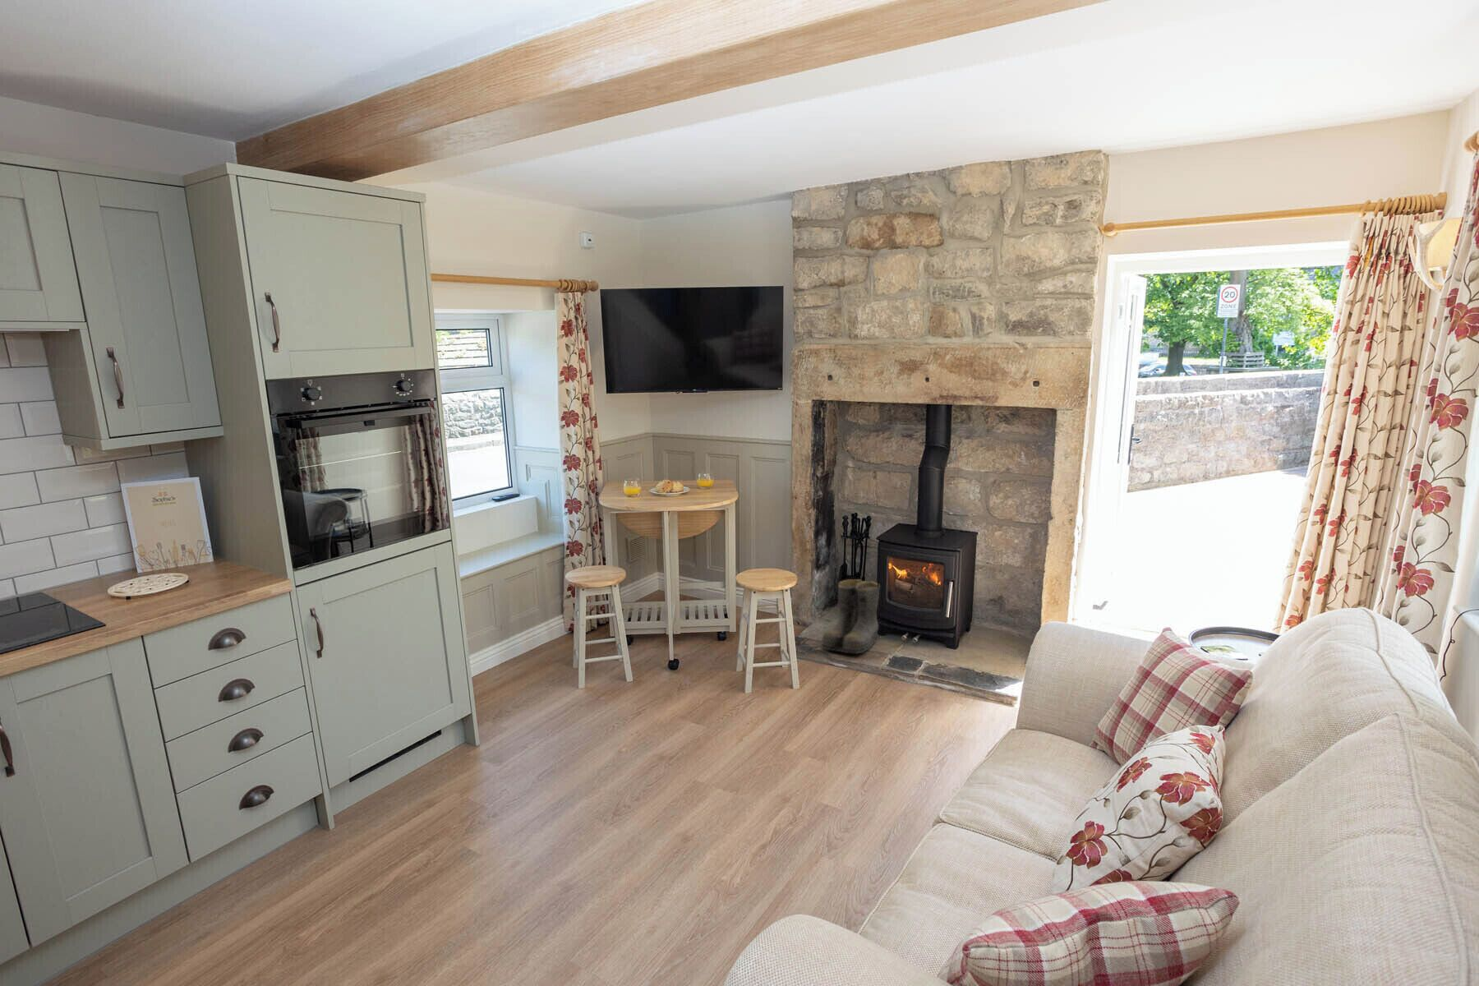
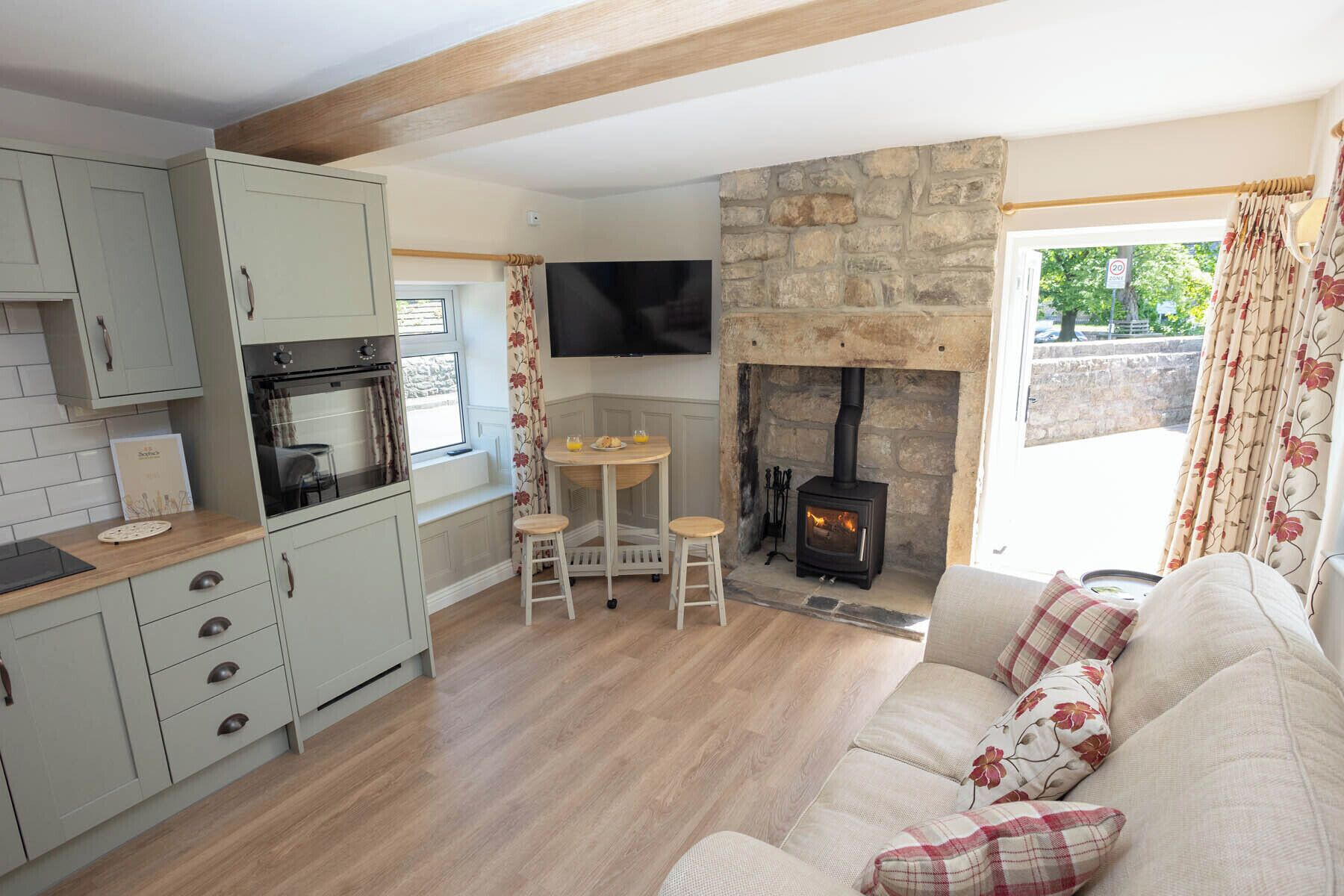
- boots [820,579,881,655]
